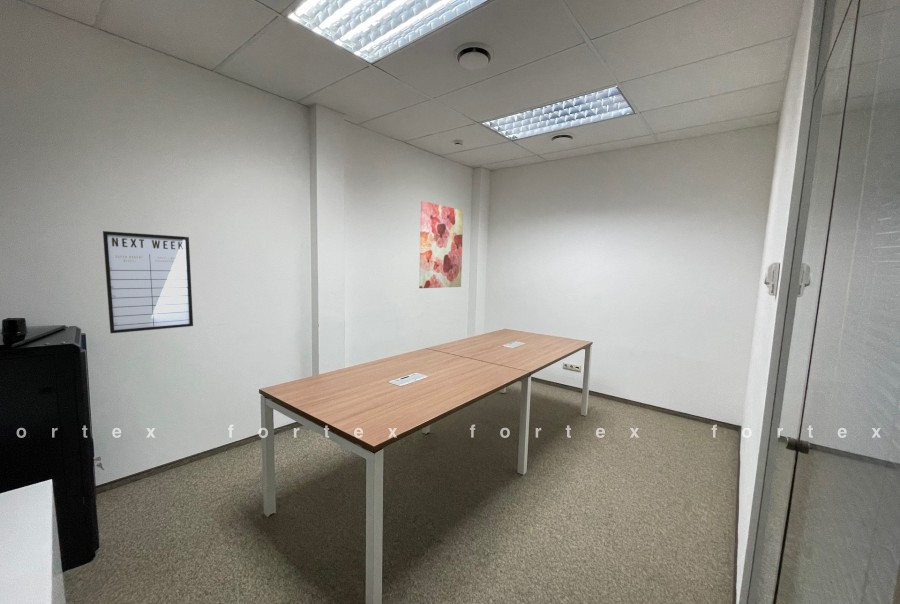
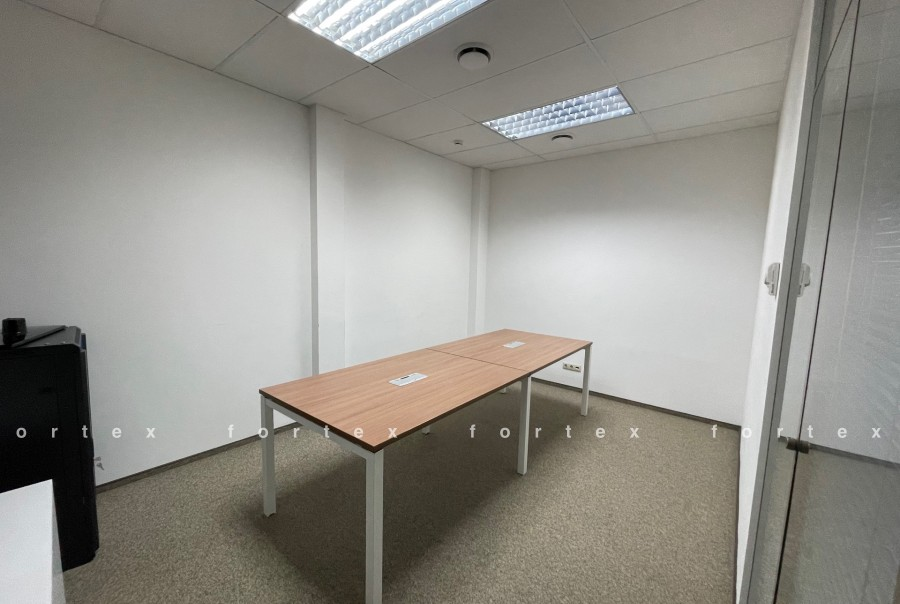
- wall art [418,200,464,289]
- writing board [102,230,194,334]
